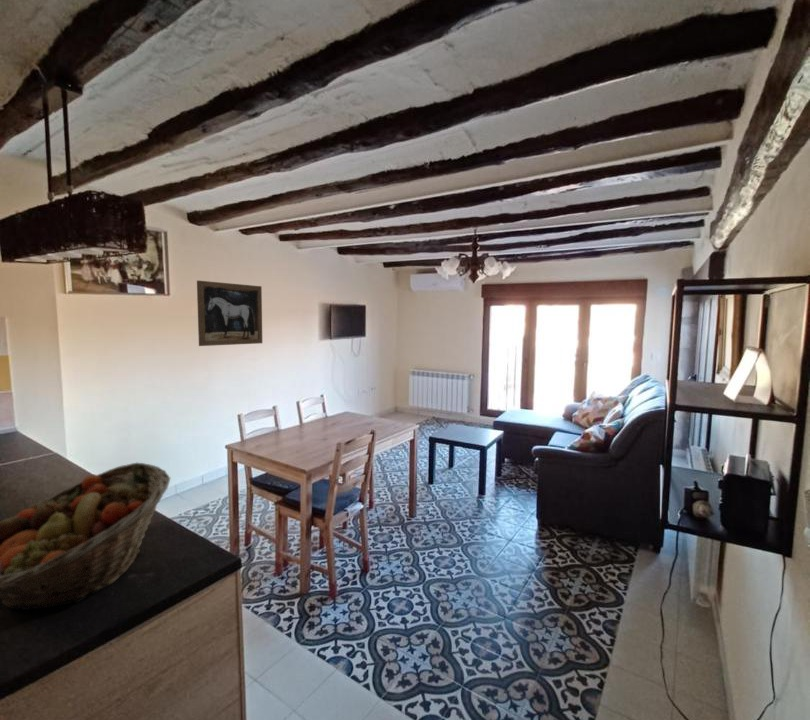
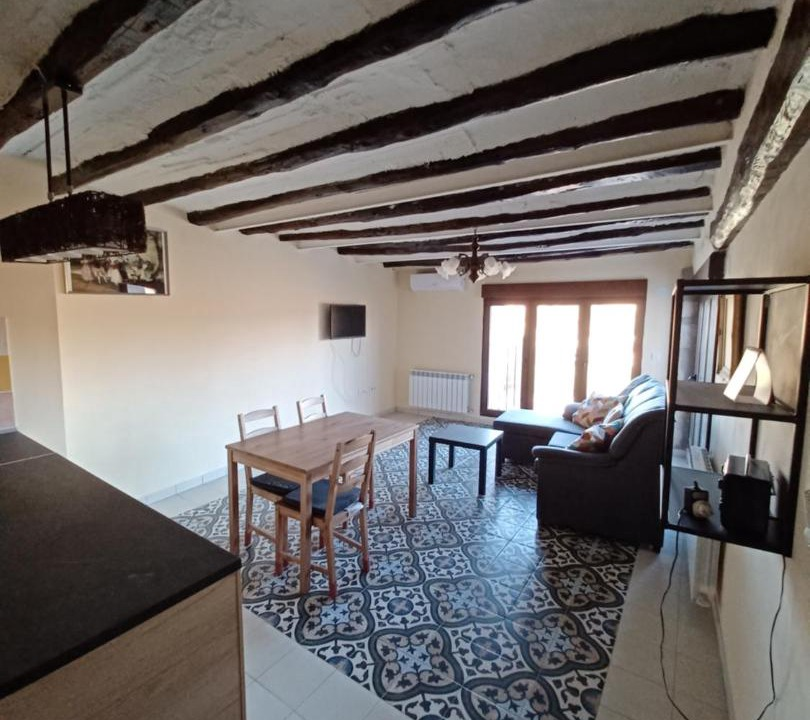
- wall art [196,280,263,347]
- fruit basket [0,462,171,611]
